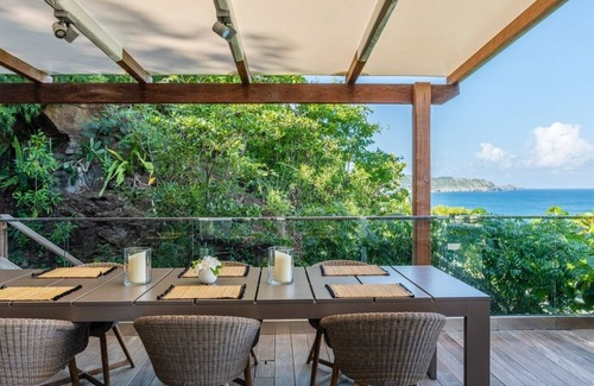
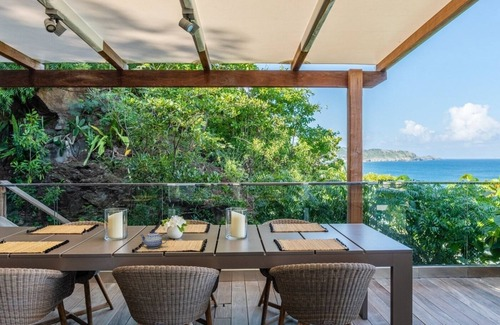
+ teapot [139,230,168,249]
